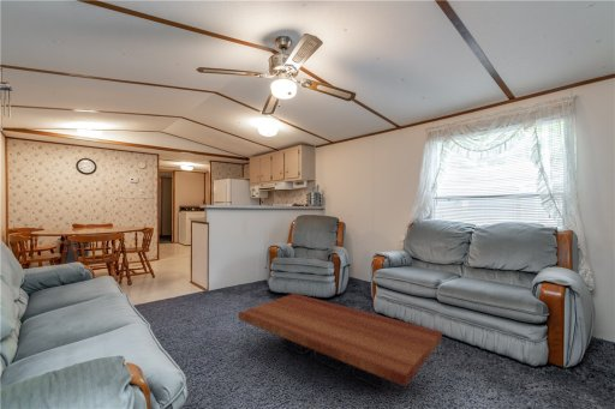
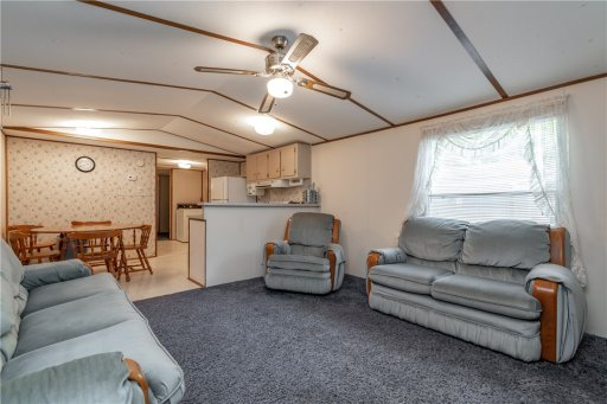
- coffee table [238,293,443,390]
